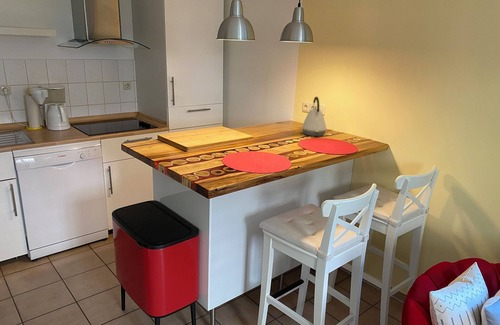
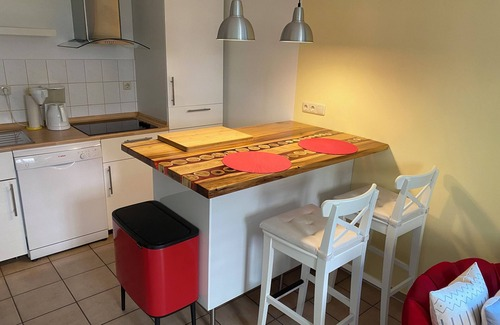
- kettle [301,96,327,137]
